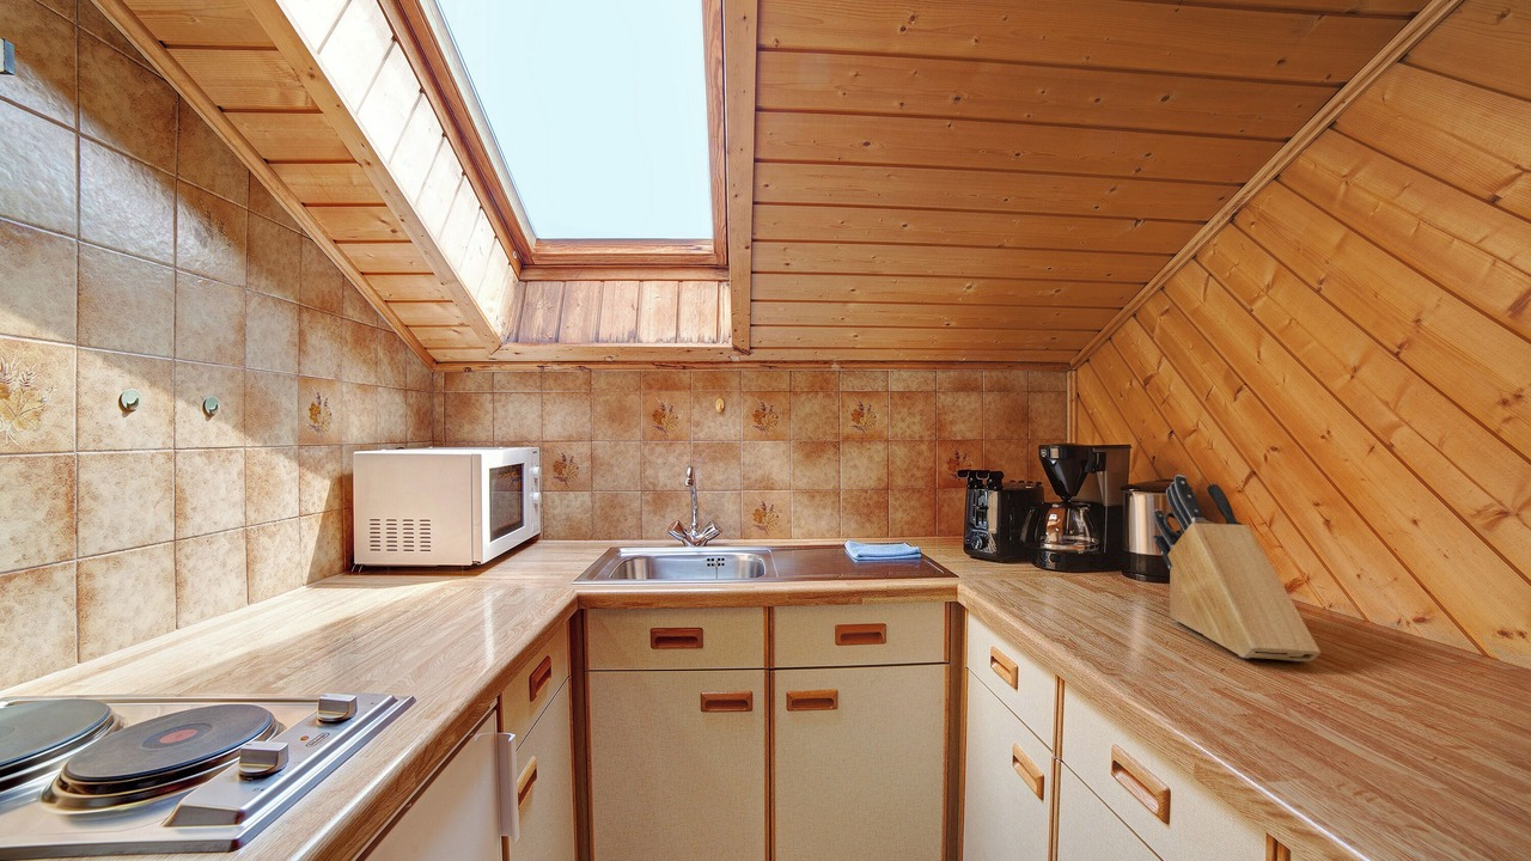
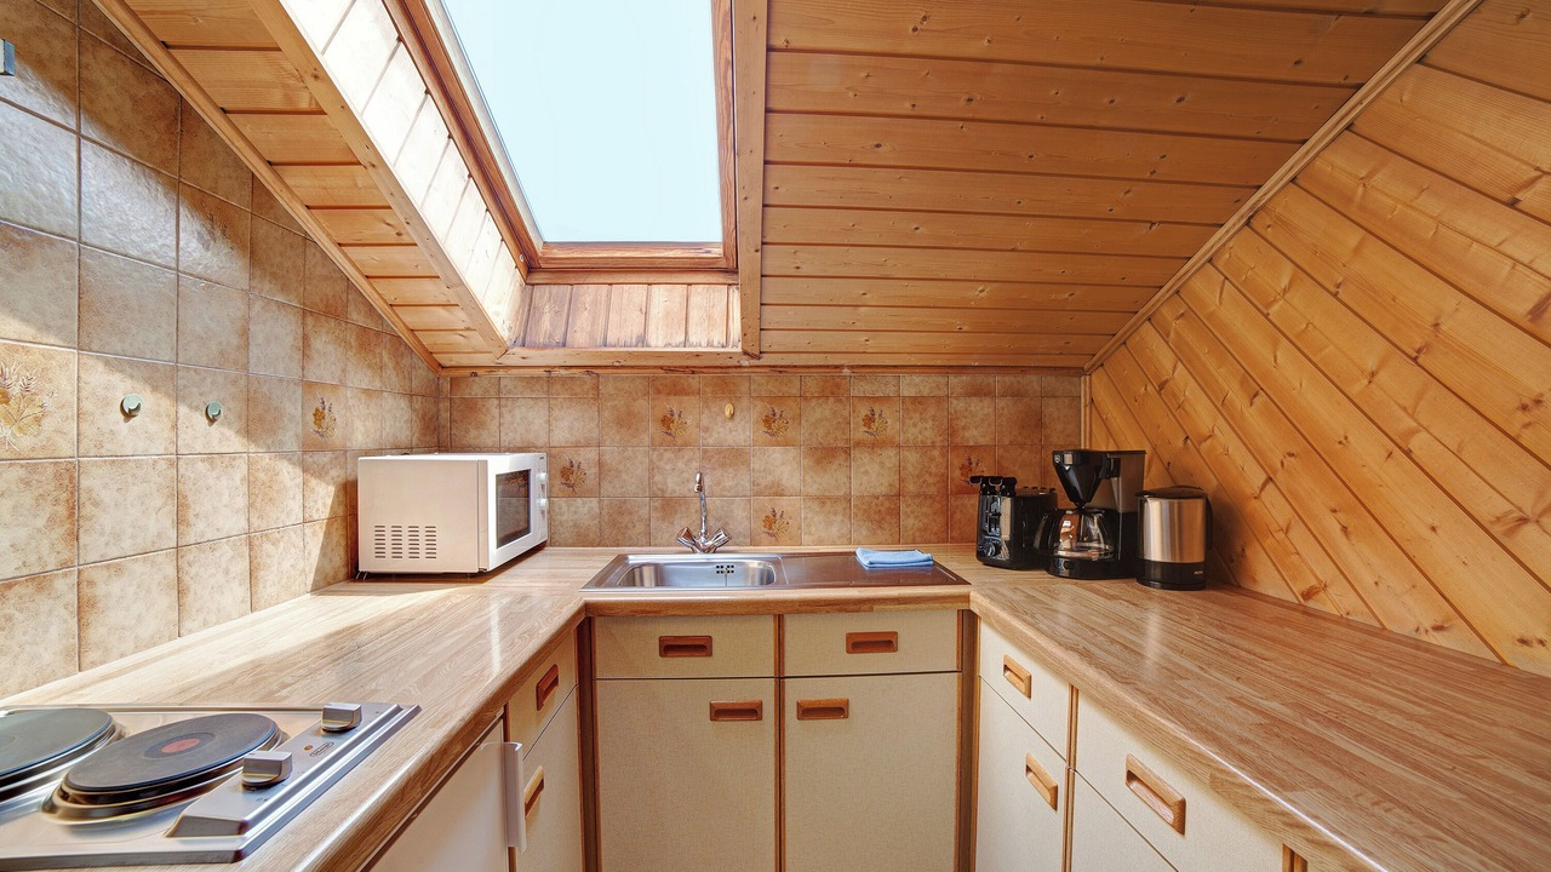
- knife block [1152,474,1322,662]
